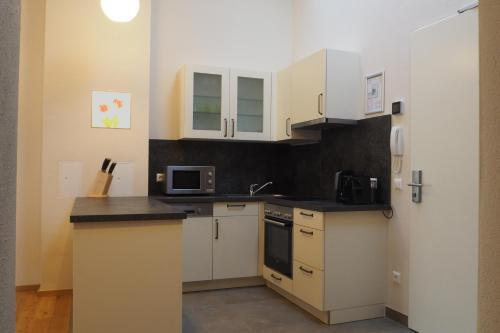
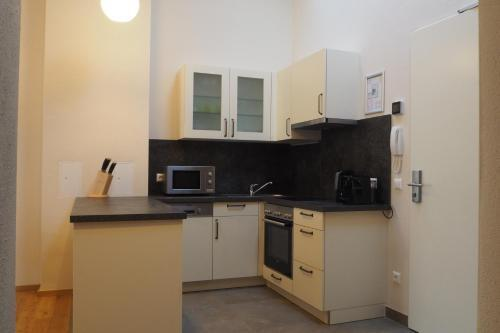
- wall art [90,89,132,130]
